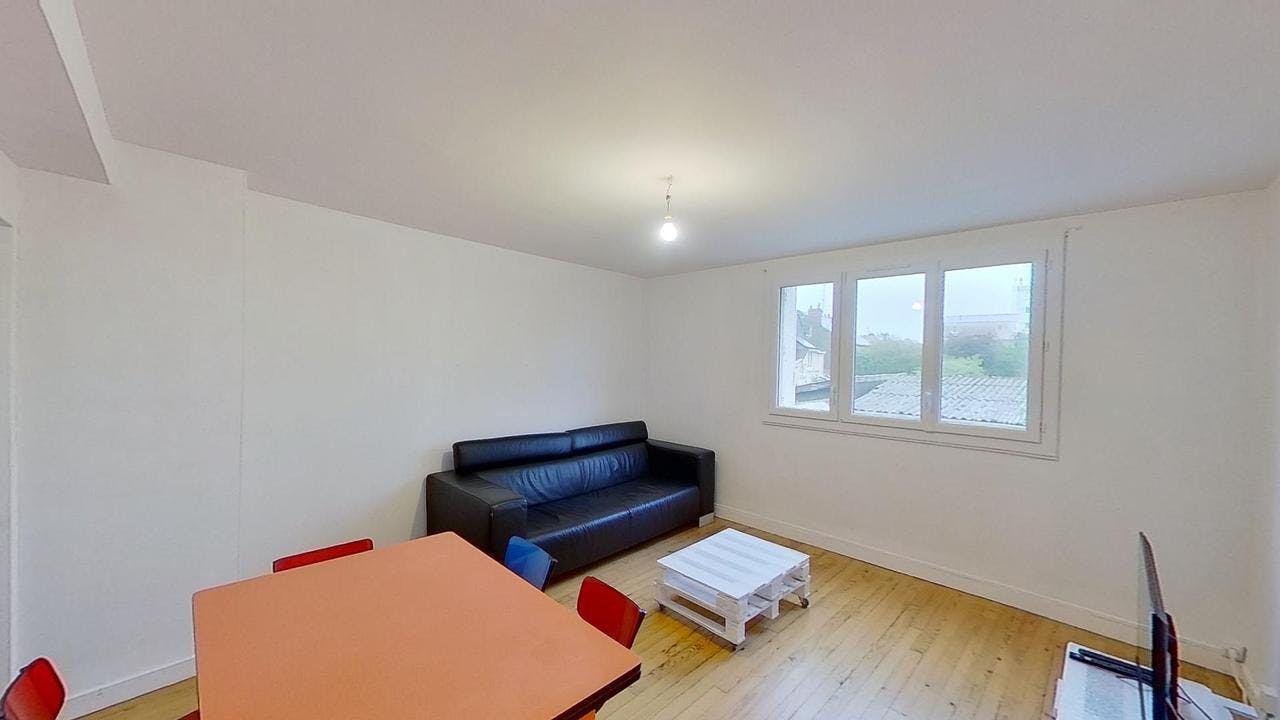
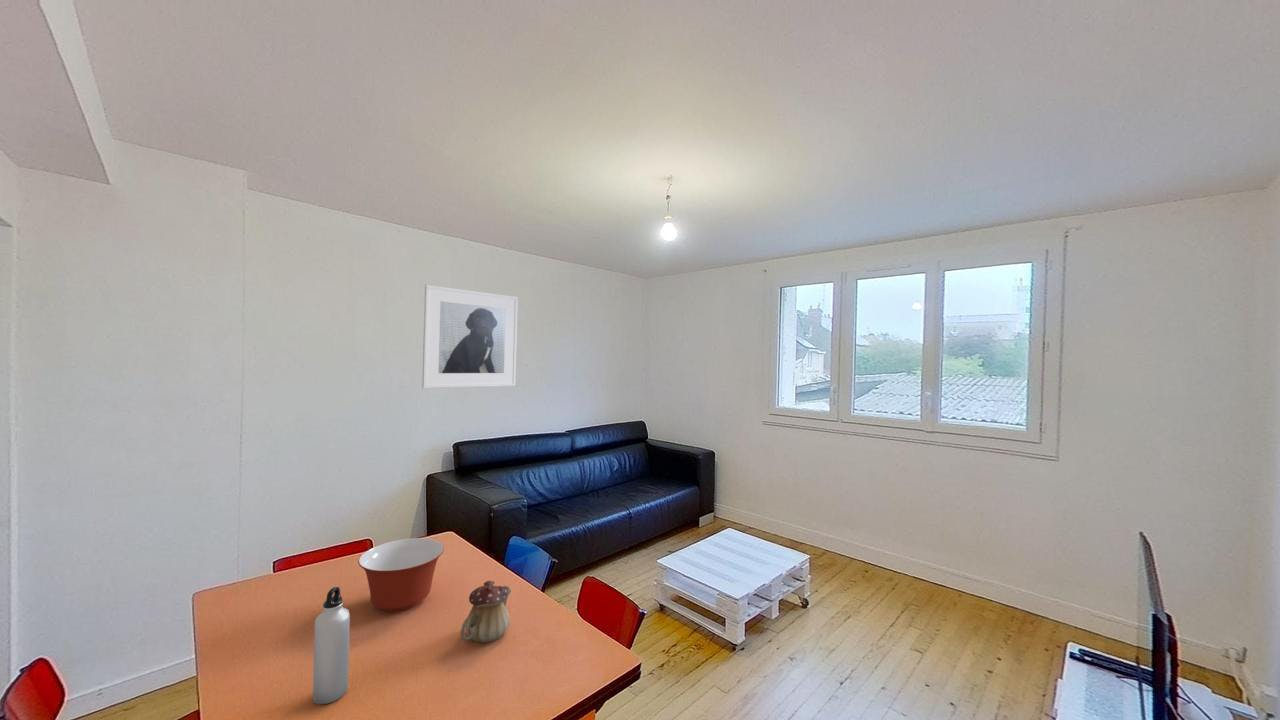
+ teapot [460,580,512,644]
+ mixing bowl [357,537,445,613]
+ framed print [421,284,519,389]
+ water bottle [312,586,351,705]
